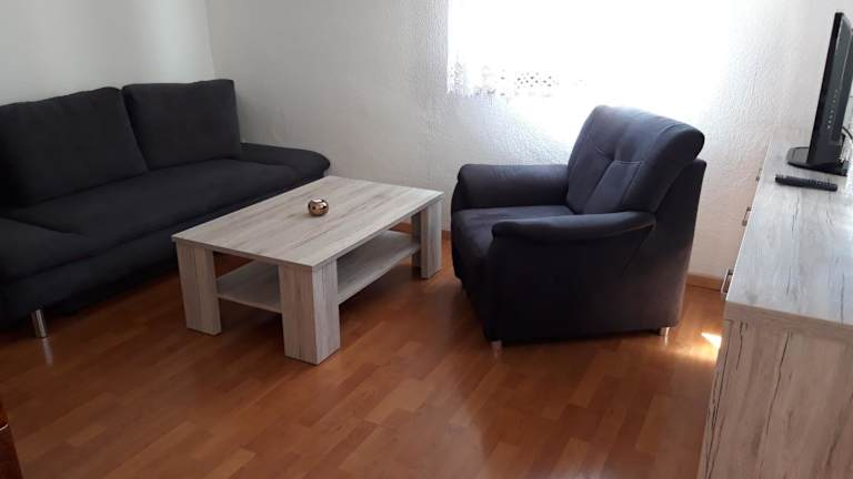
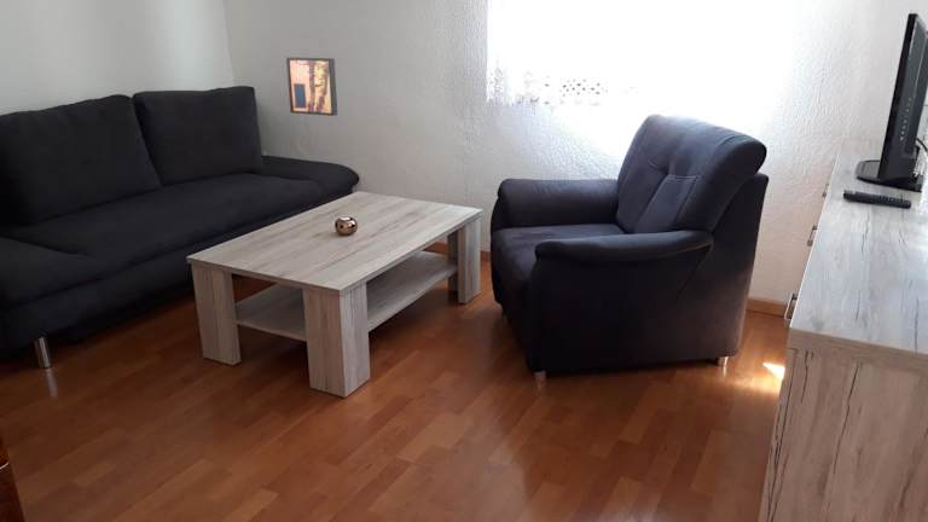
+ wall art [285,57,338,117]
